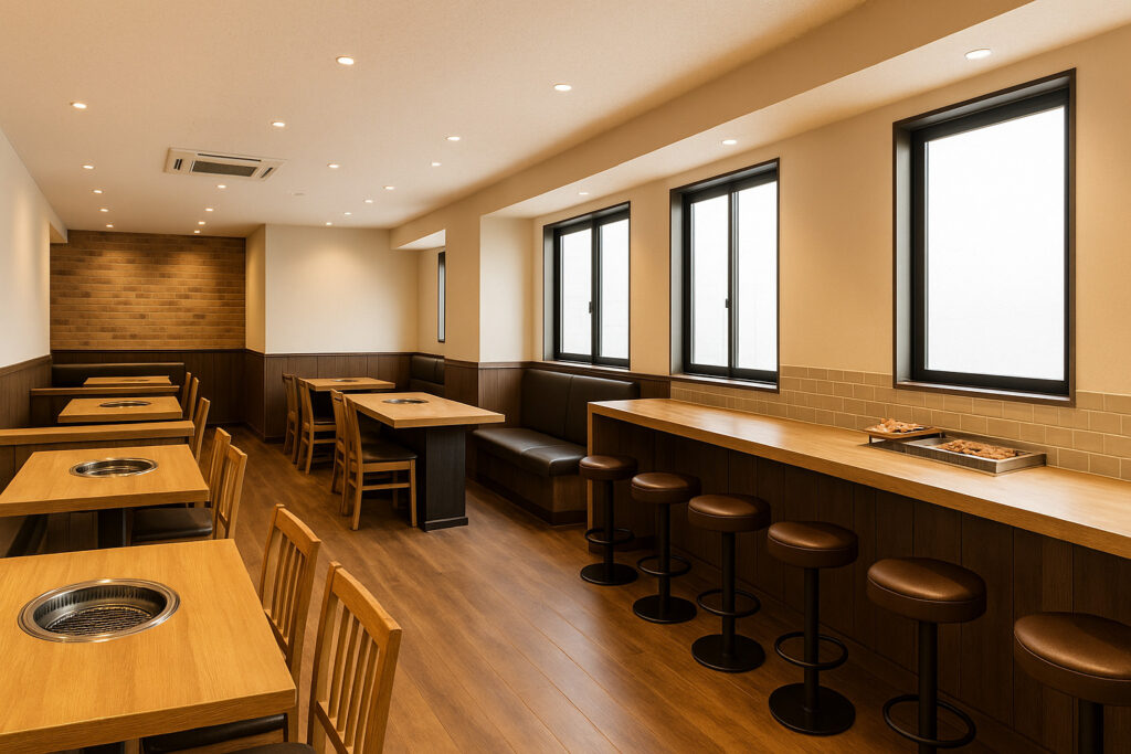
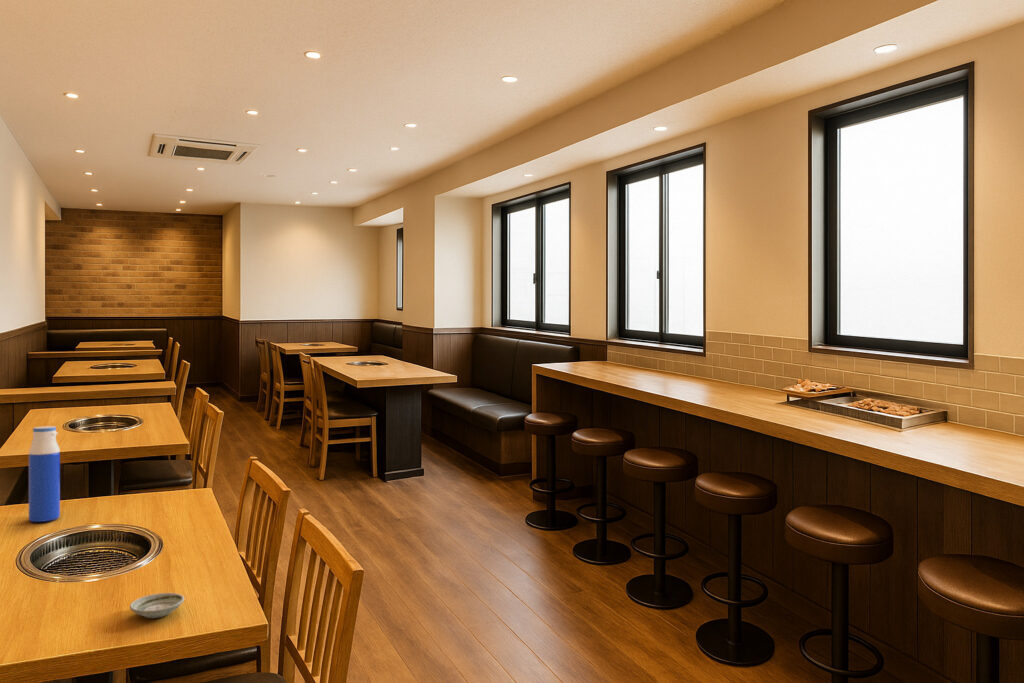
+ water bottle [28,425,61,523]
+ saucer [129,592,185,619]
